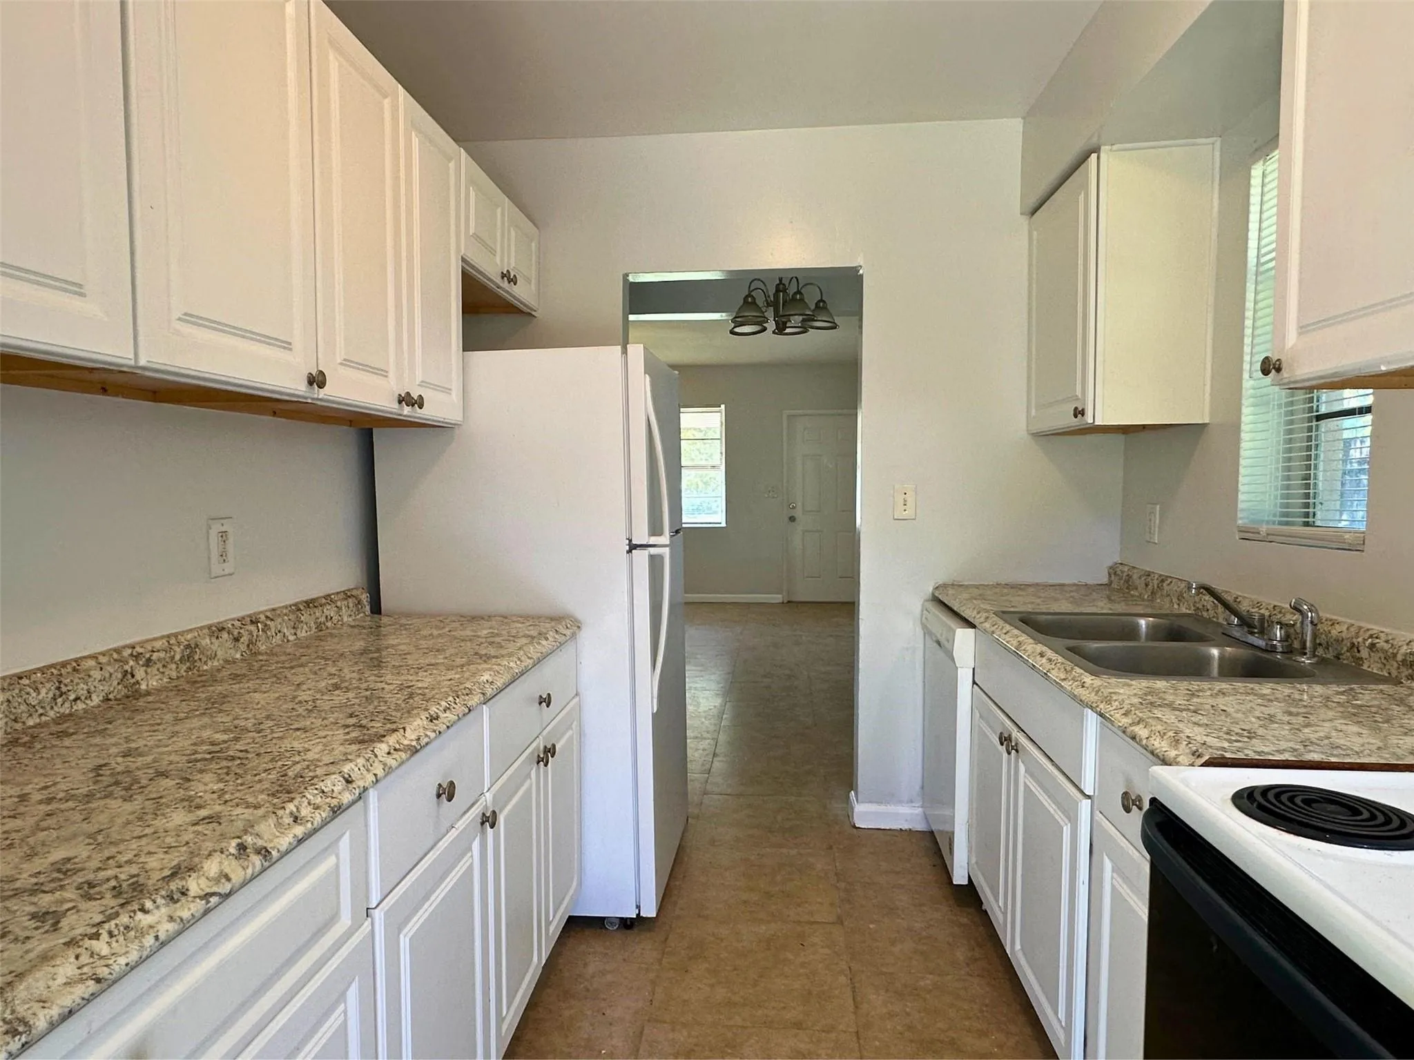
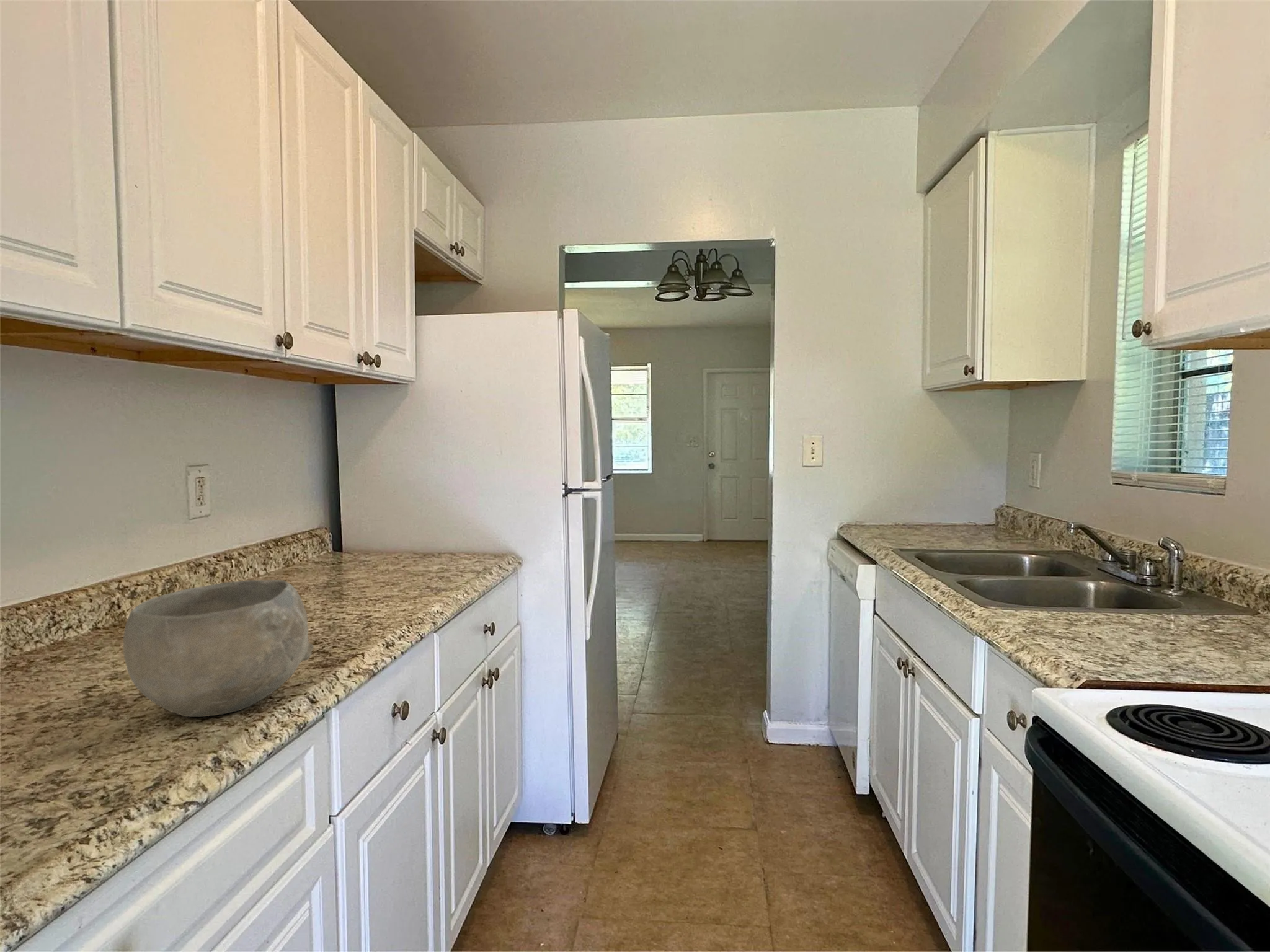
+ bowl [123,579,314,718]
